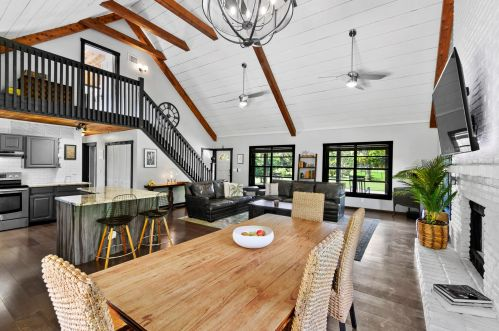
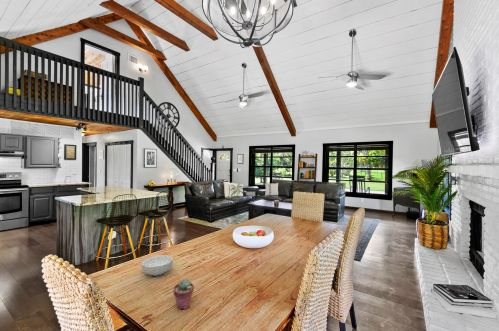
+ potted succulent [172,278,195,310]
+ cereal bowl [141,254,174,277]
